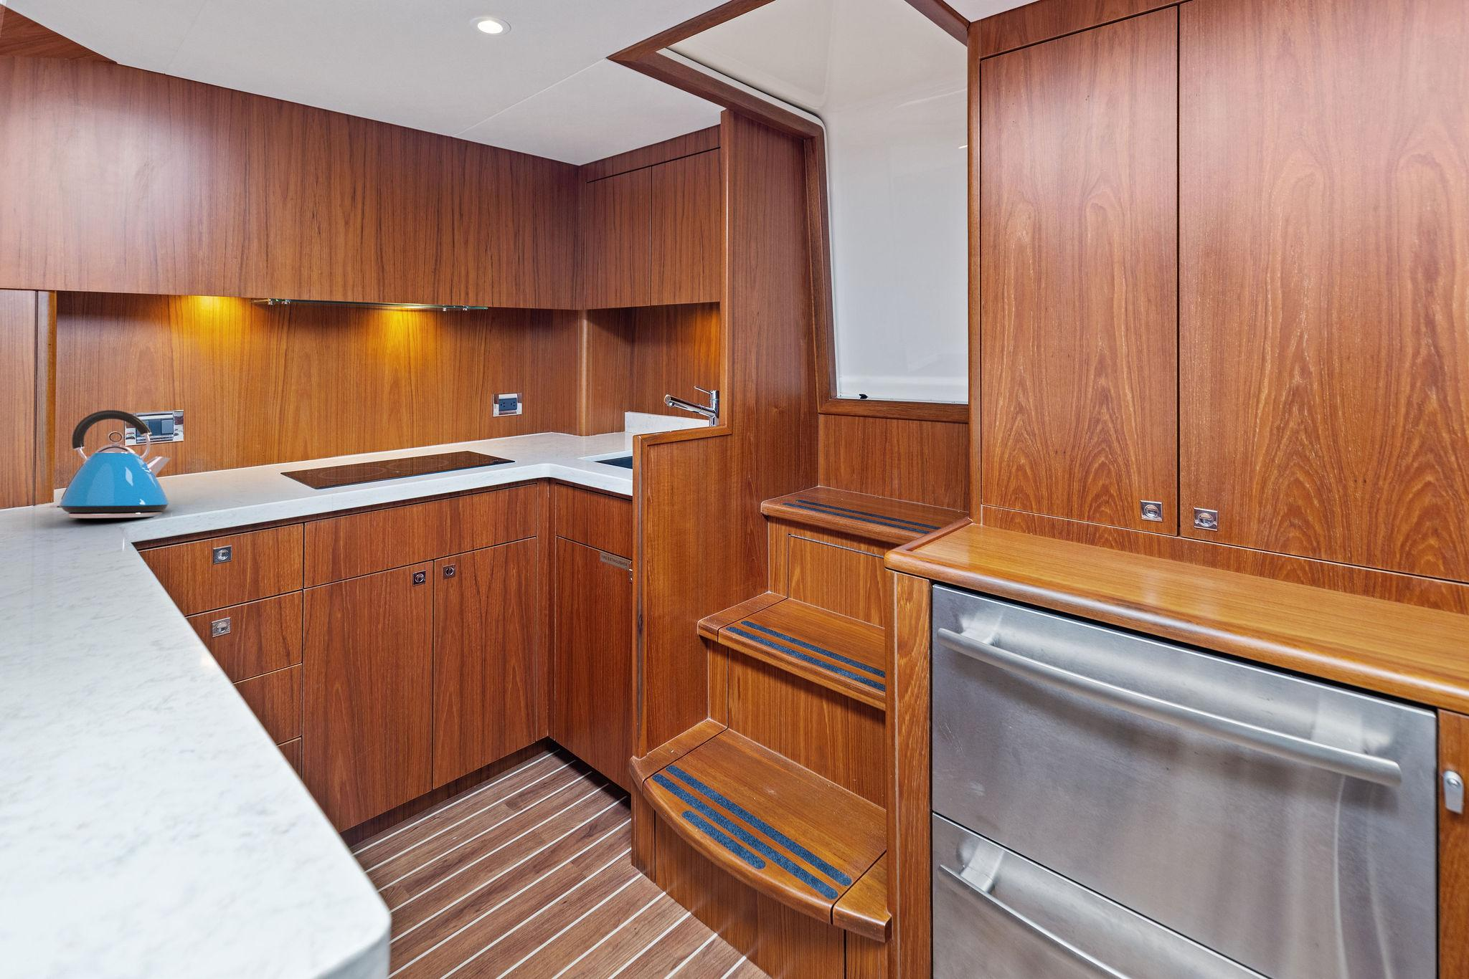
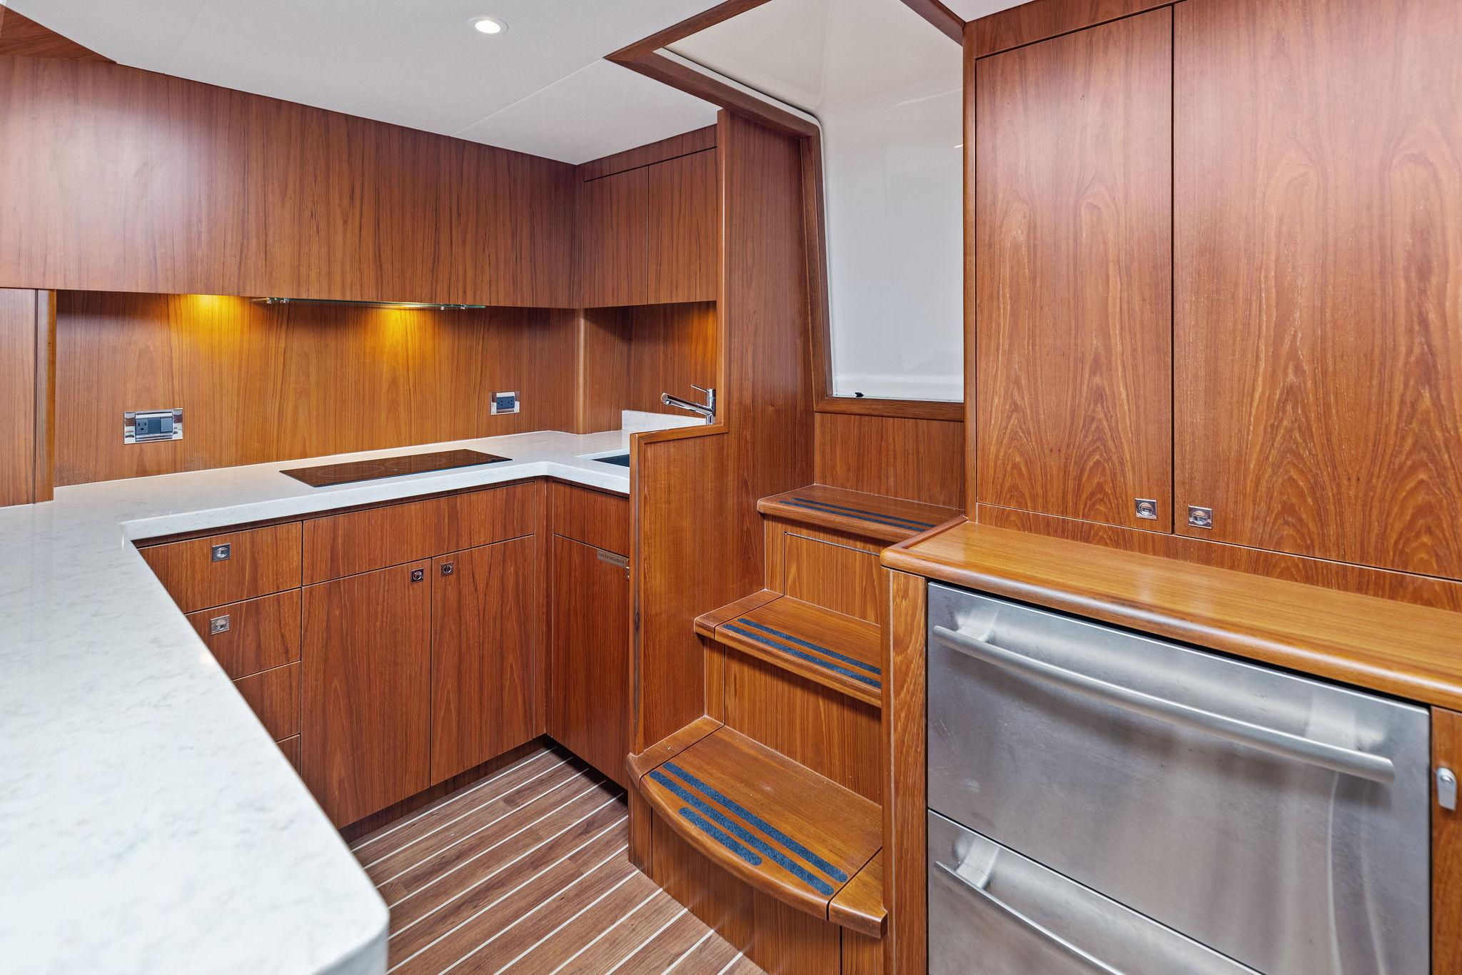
- kettle [49,410,171,519]
